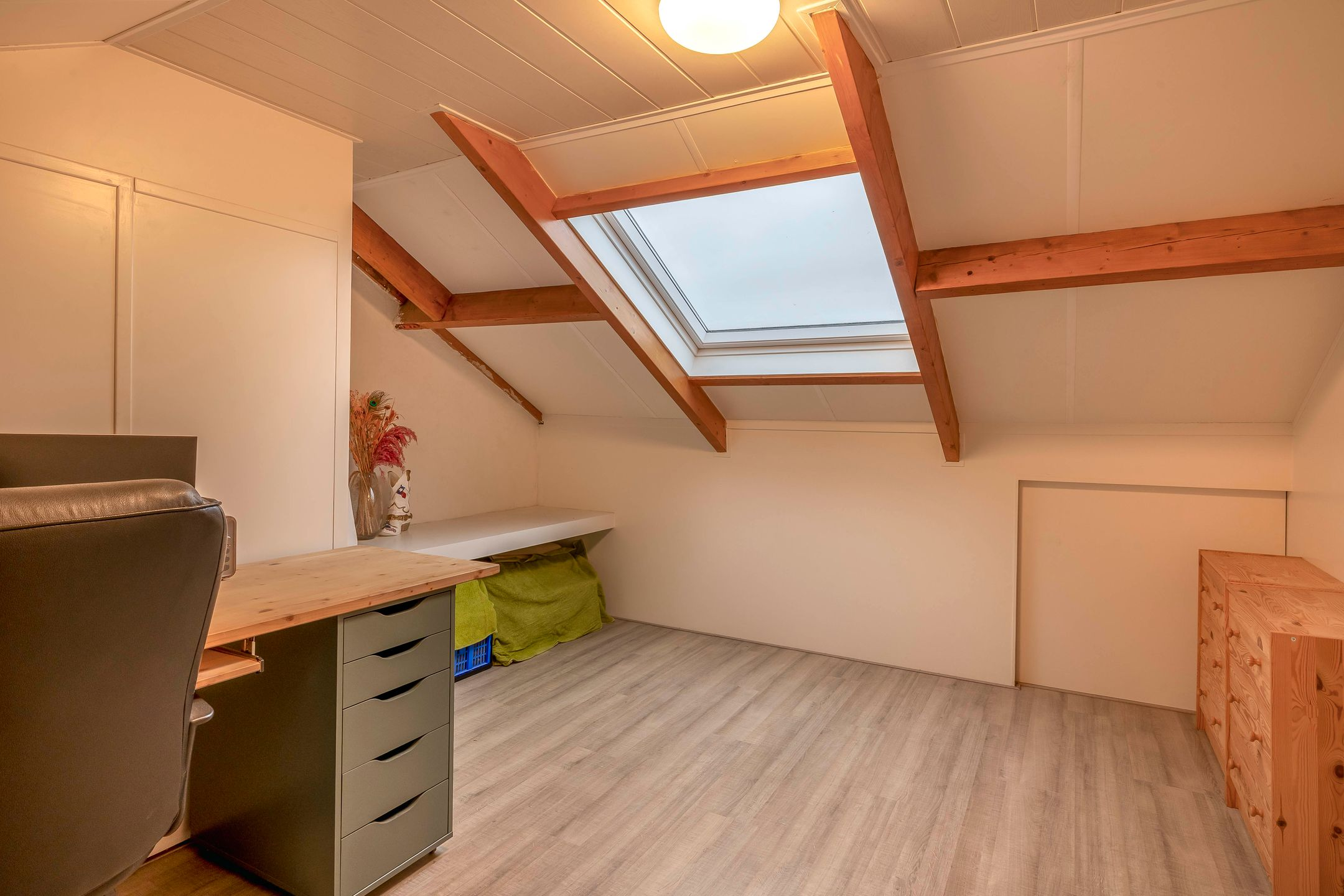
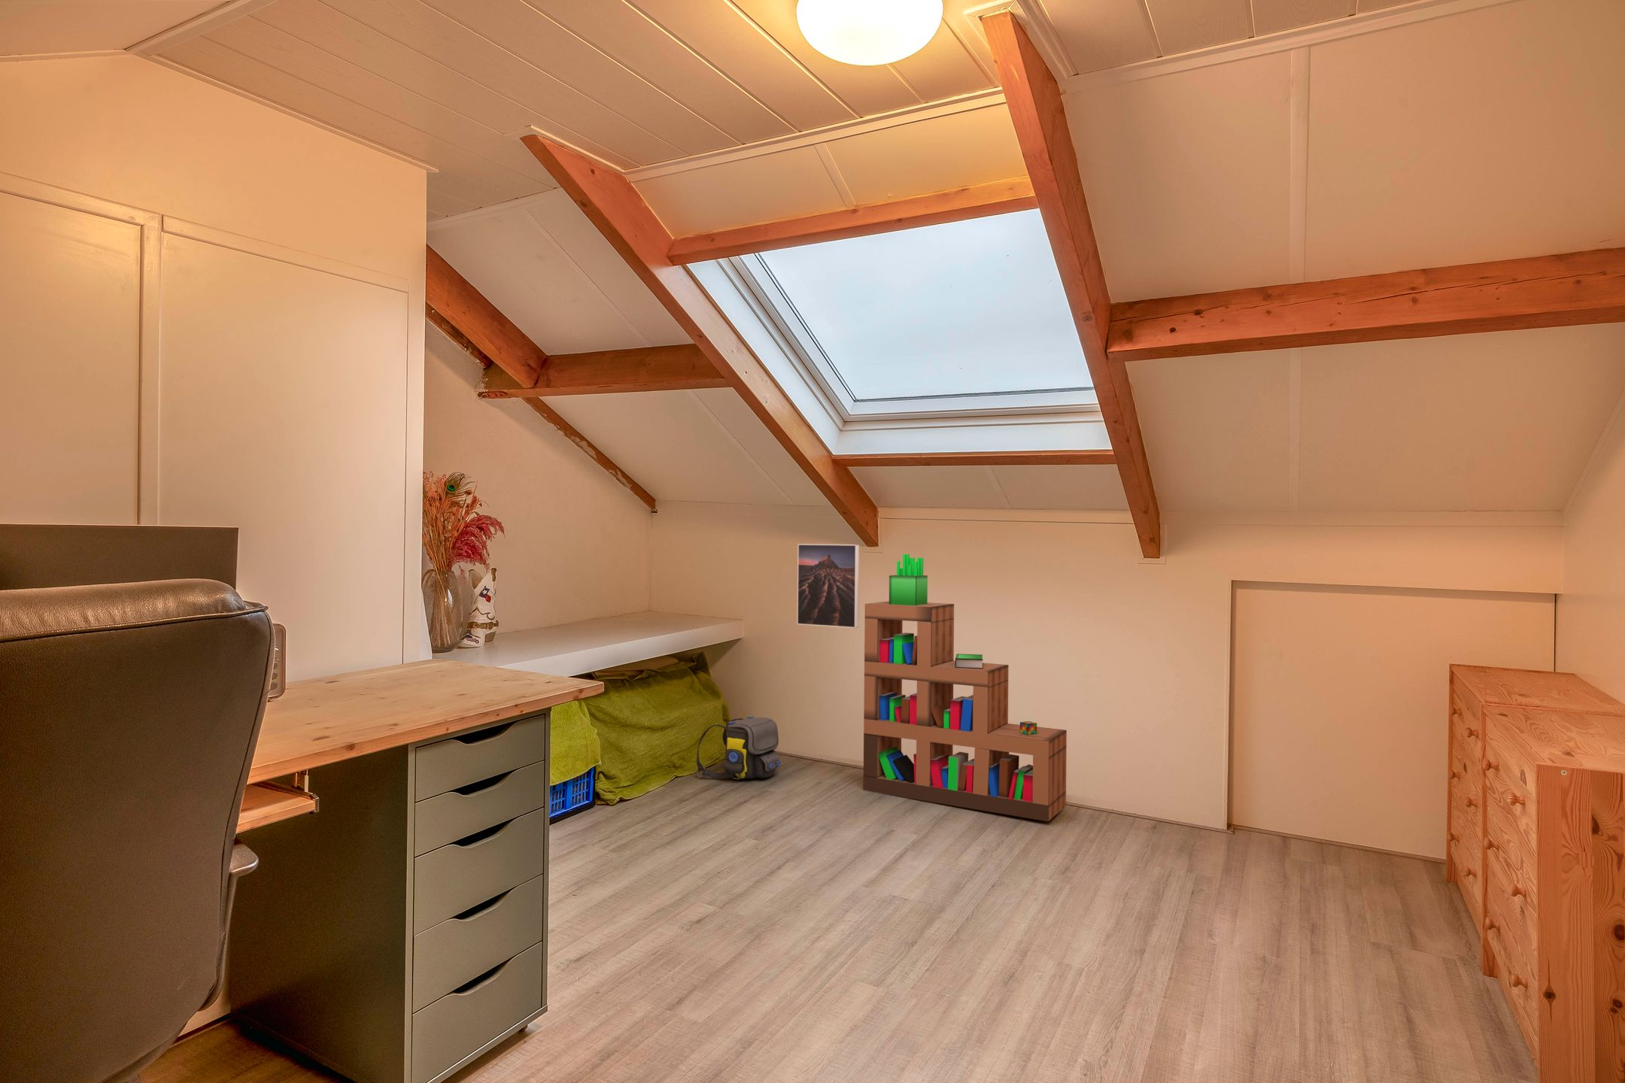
+ bookshelf [863,554,1068,822]
+ shoulder bag [696,716,781,780]
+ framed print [796,543,860,629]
